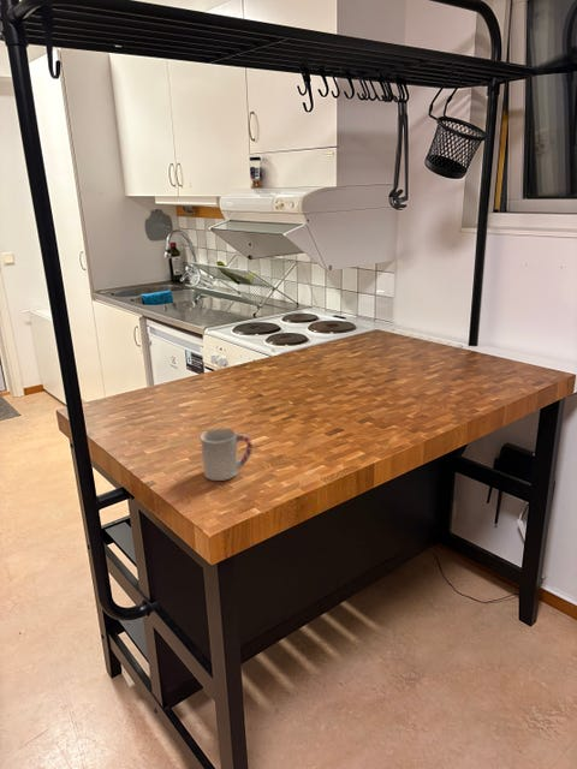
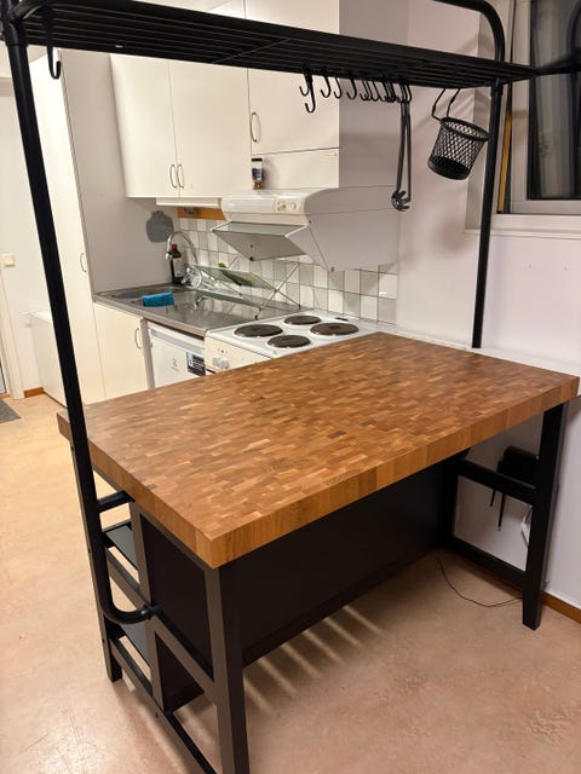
- cup [200,428,254,482]
